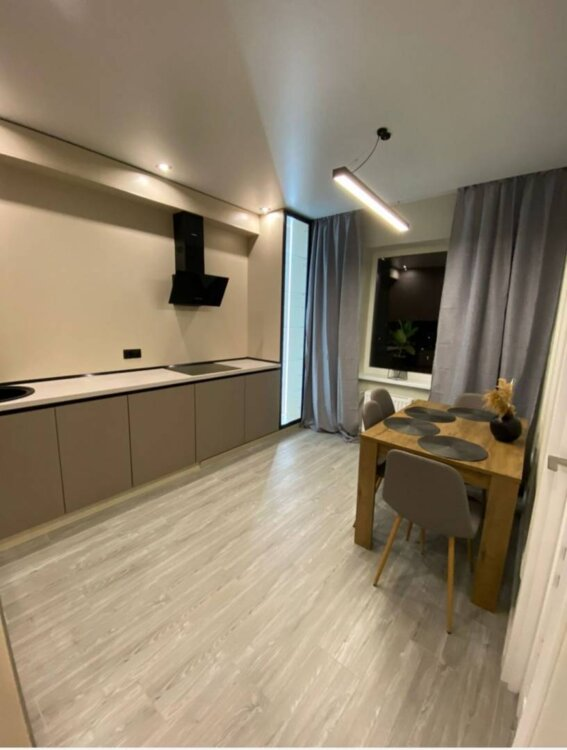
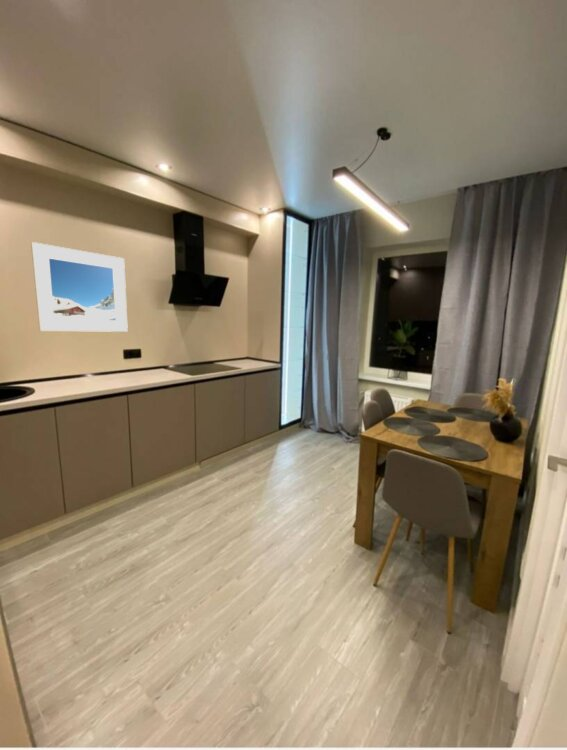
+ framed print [30,241,129,333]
